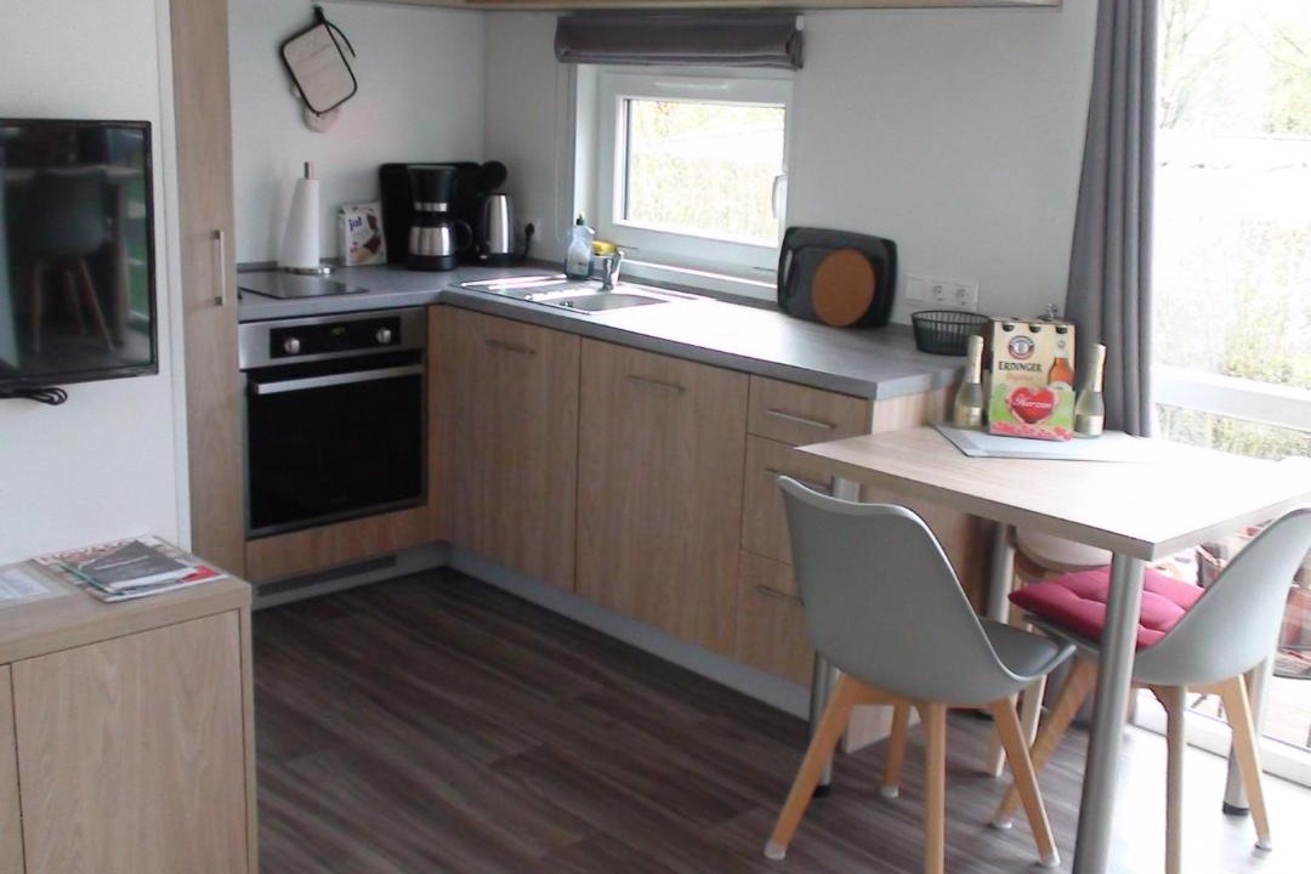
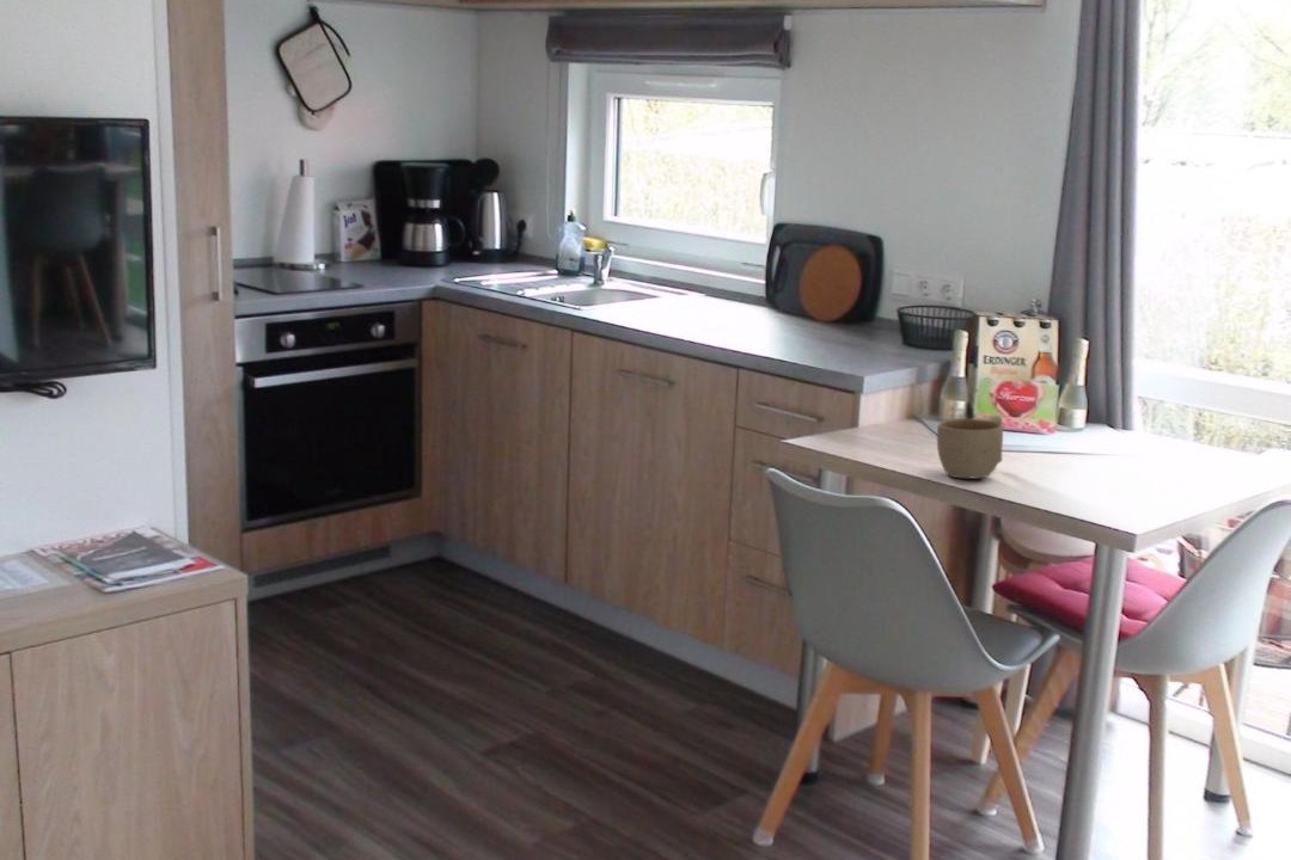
+ cup [936,414,1004,479]
